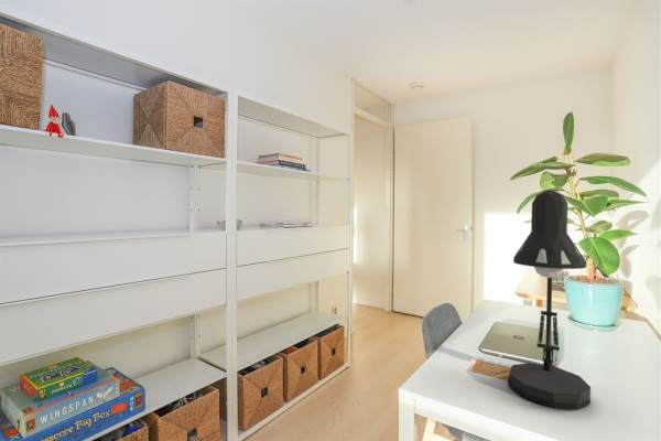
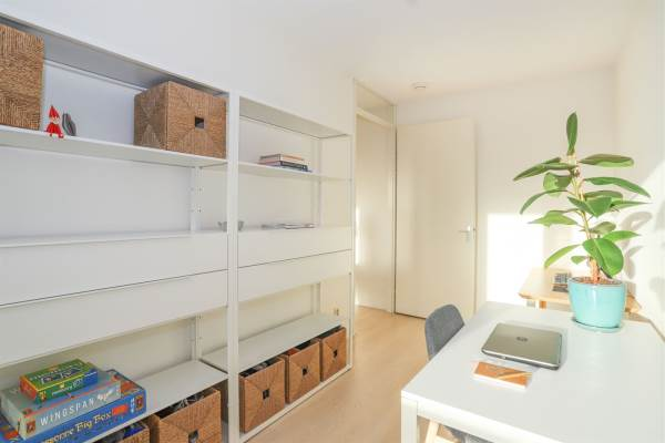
- desk lamp [507,190,592,410]
